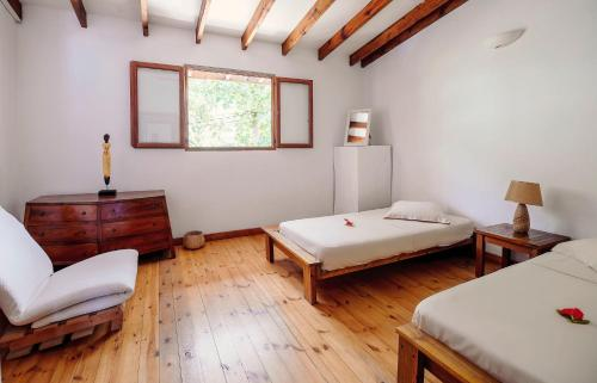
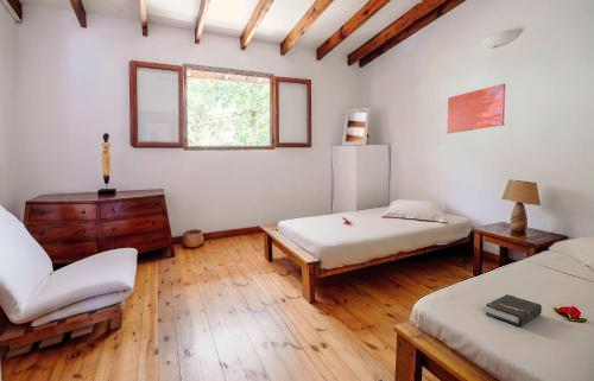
+ wall art [446,82,507,134]
+ hardback book [485,293,543,328]
